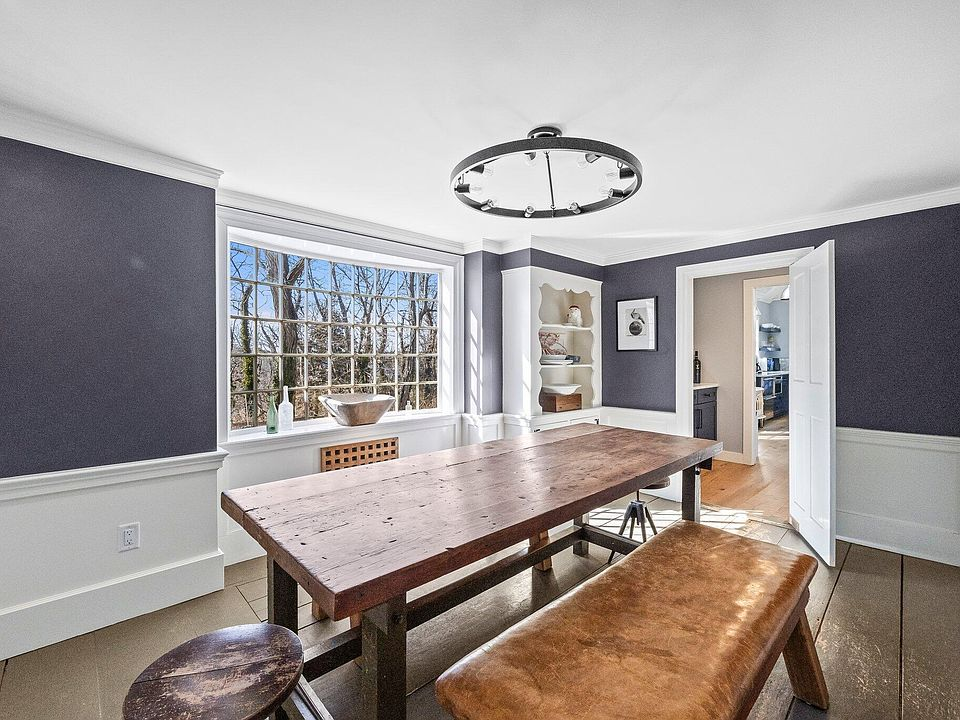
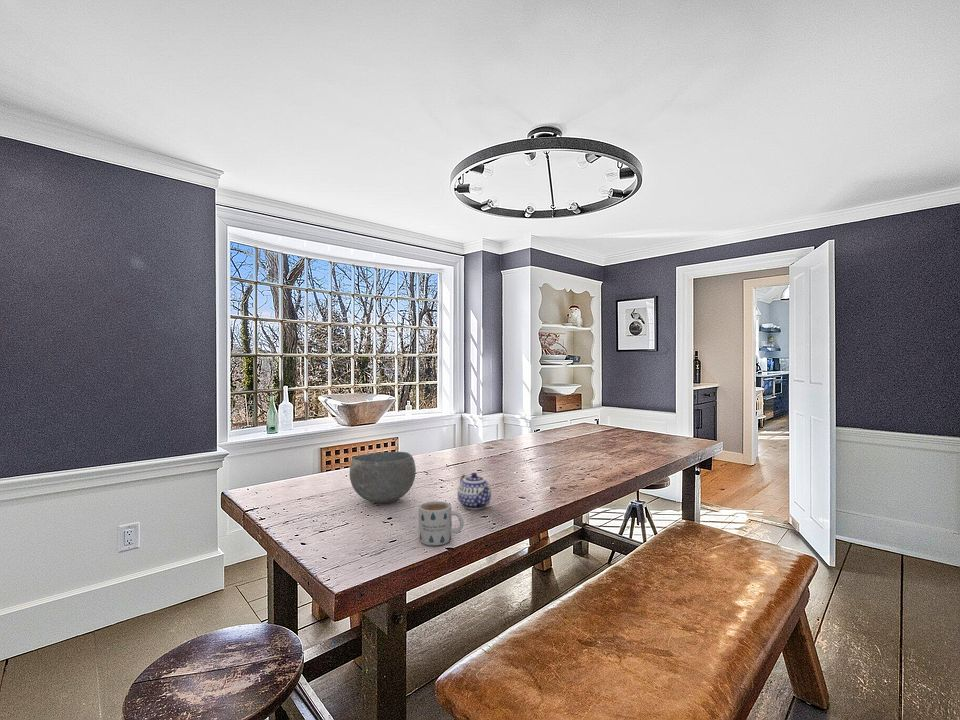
+ teapot [457,472,492,511]
+ bowl [349,451,417,504]
+ mug [418,500,464,547]
